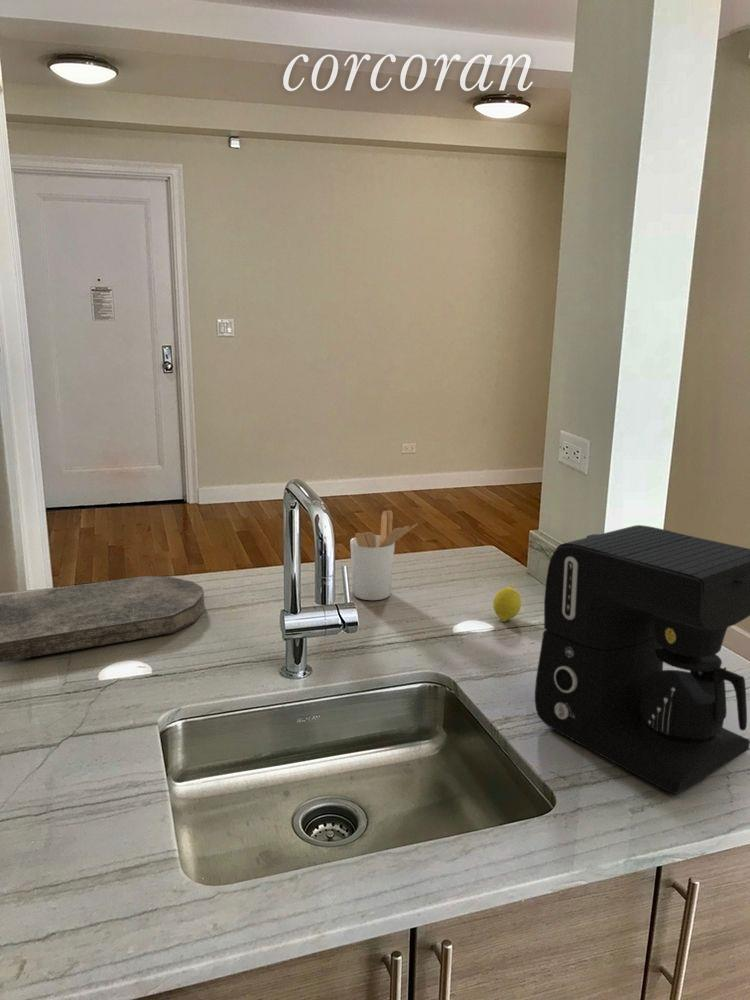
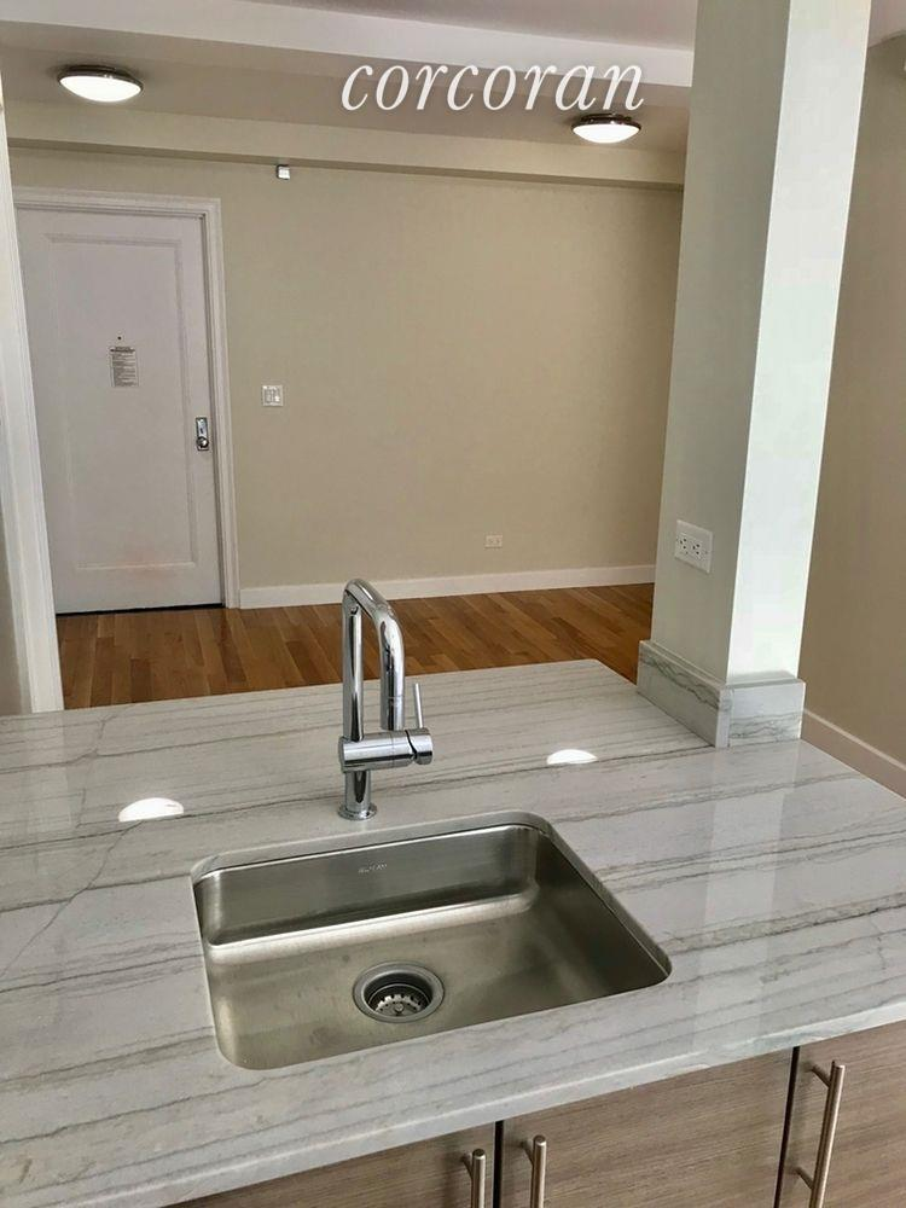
- cutting board [0,575,206,663]
- fruit [492,584,522,623]
- utensil holder [349,509,419,601]
- coffee maker [534,524,750,795]
